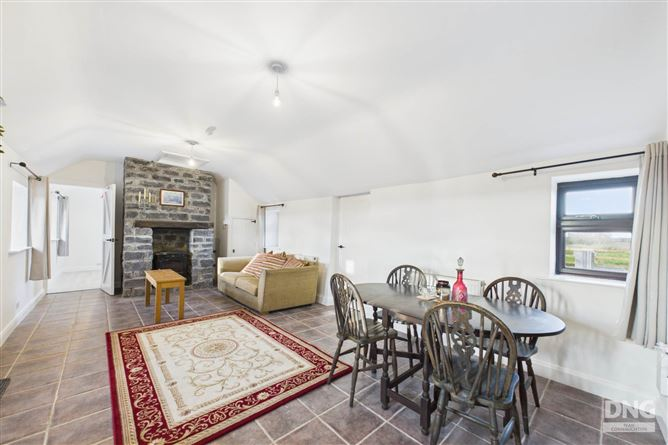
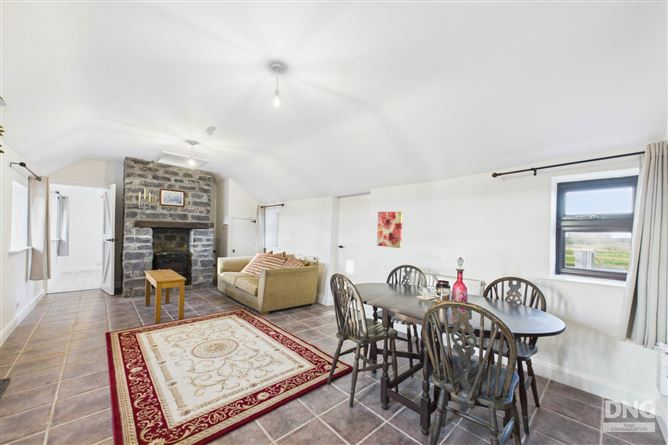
+ wall art [376,211,403,249]
